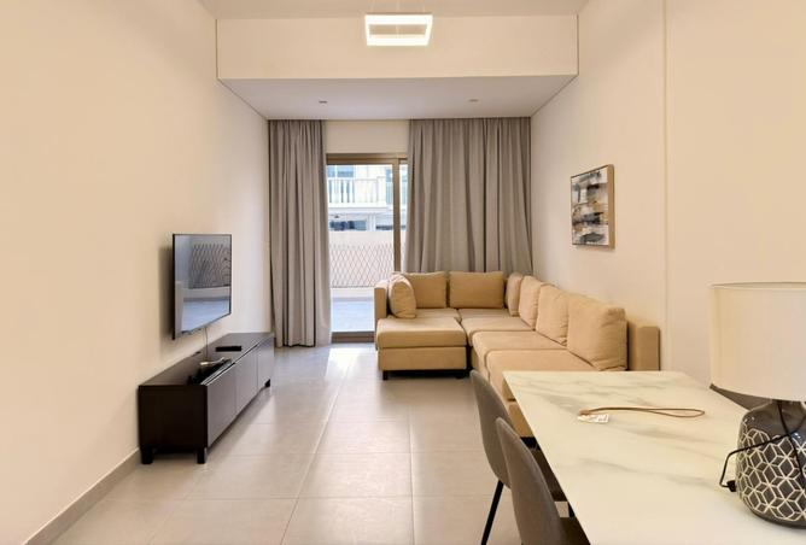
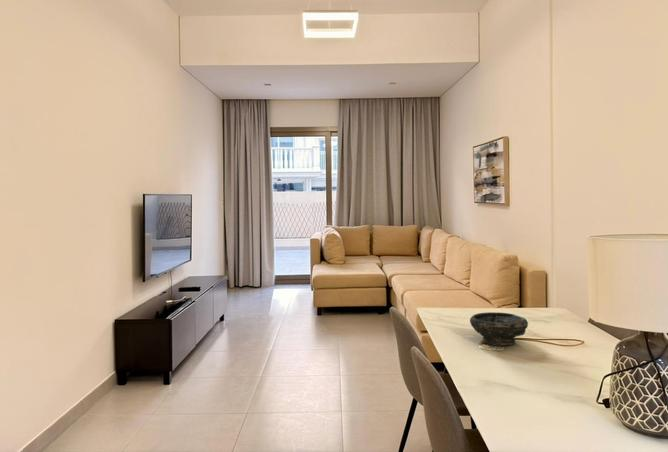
+ bowl [469,311,529,347]
